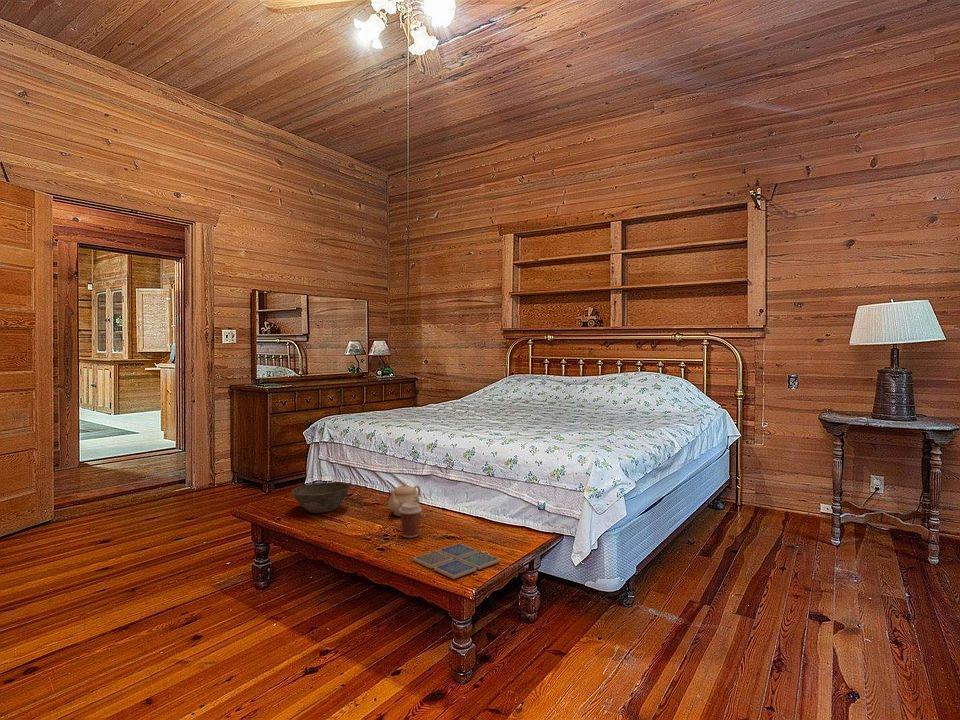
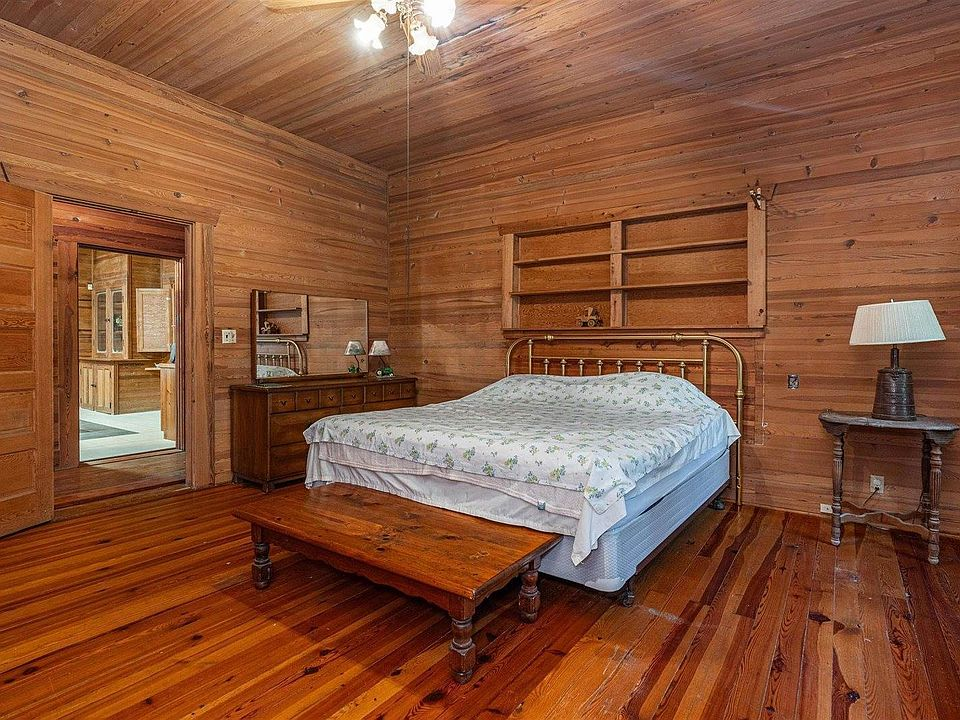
- teapot [387,482,422,517]
- bowl [290,481,352,514]
- drink coaster [412,542,501,580]
- coffee cup [399,502,423,539]
